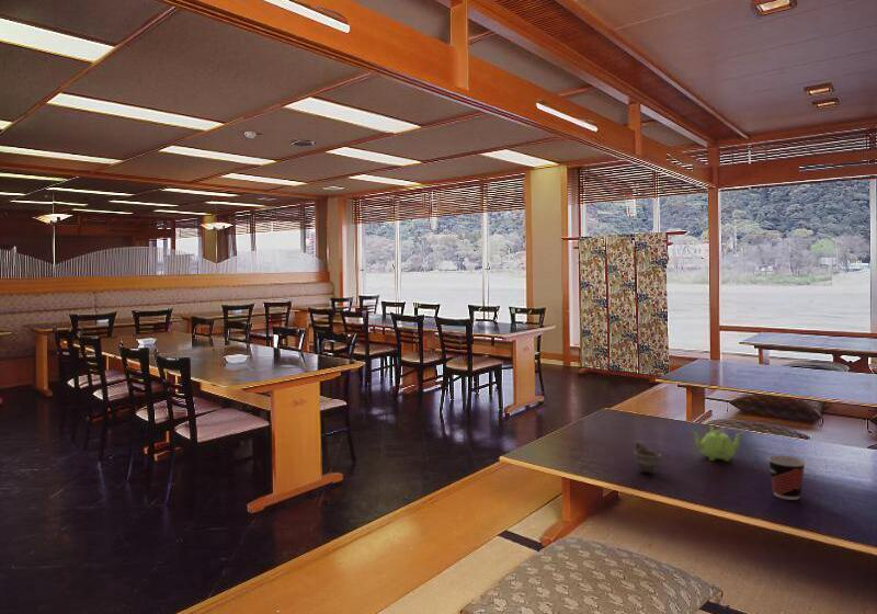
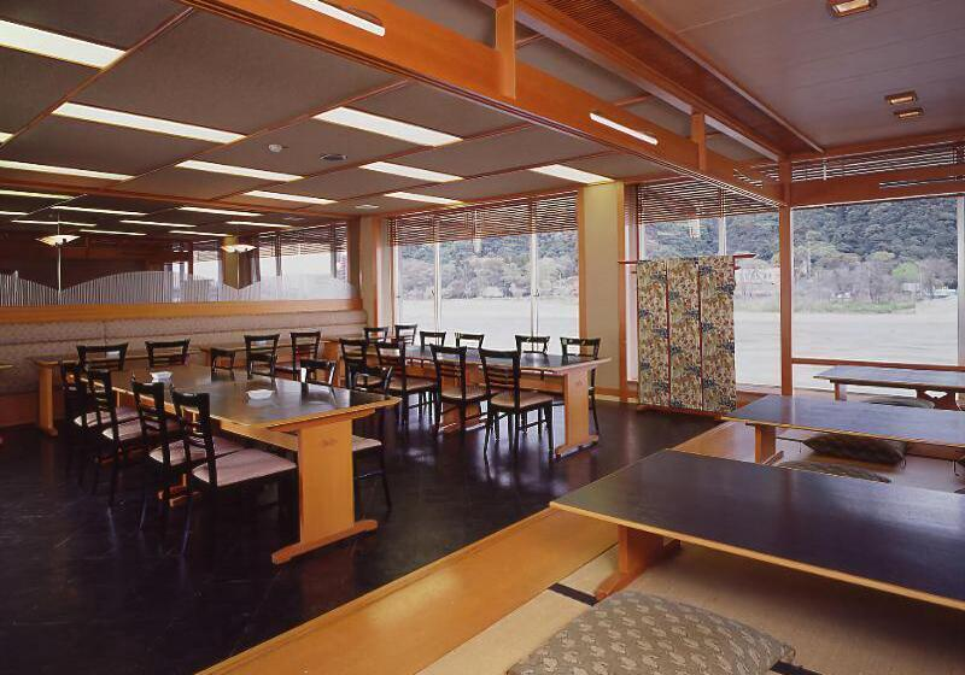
- cup [634,440,662,474]
- teapot [691,424,744,463]
- cup [767,454,807,501]
